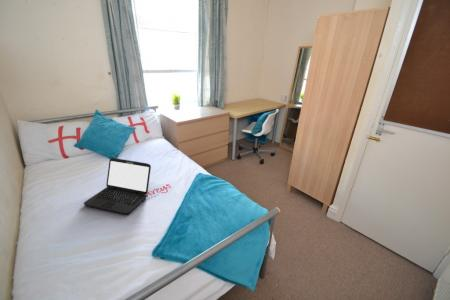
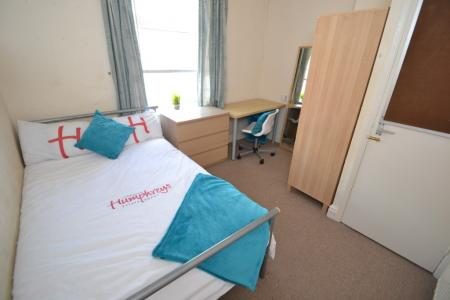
- laptop [83,157,152,216]
